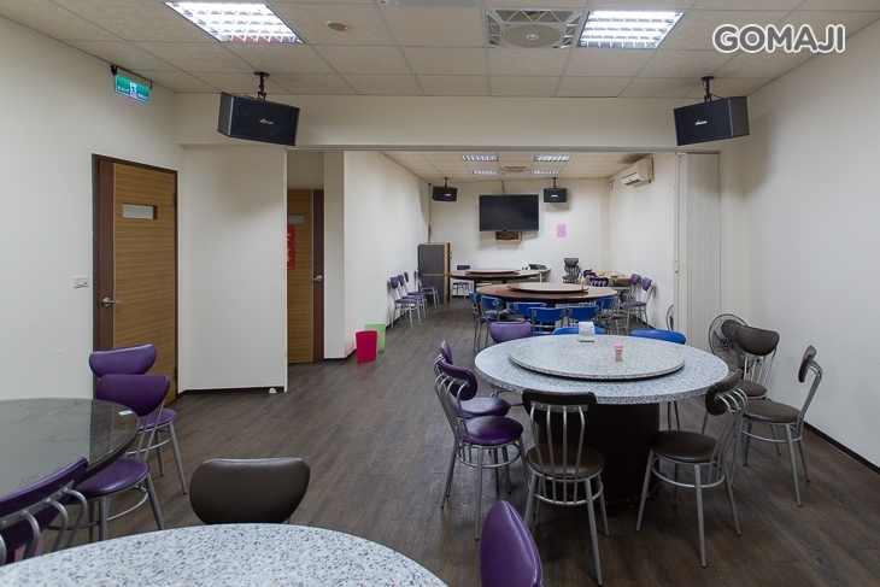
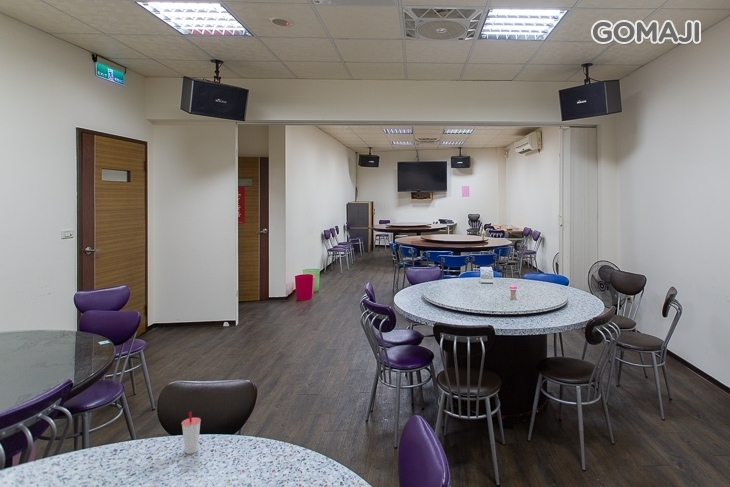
+ cup [181,411,202,455]
